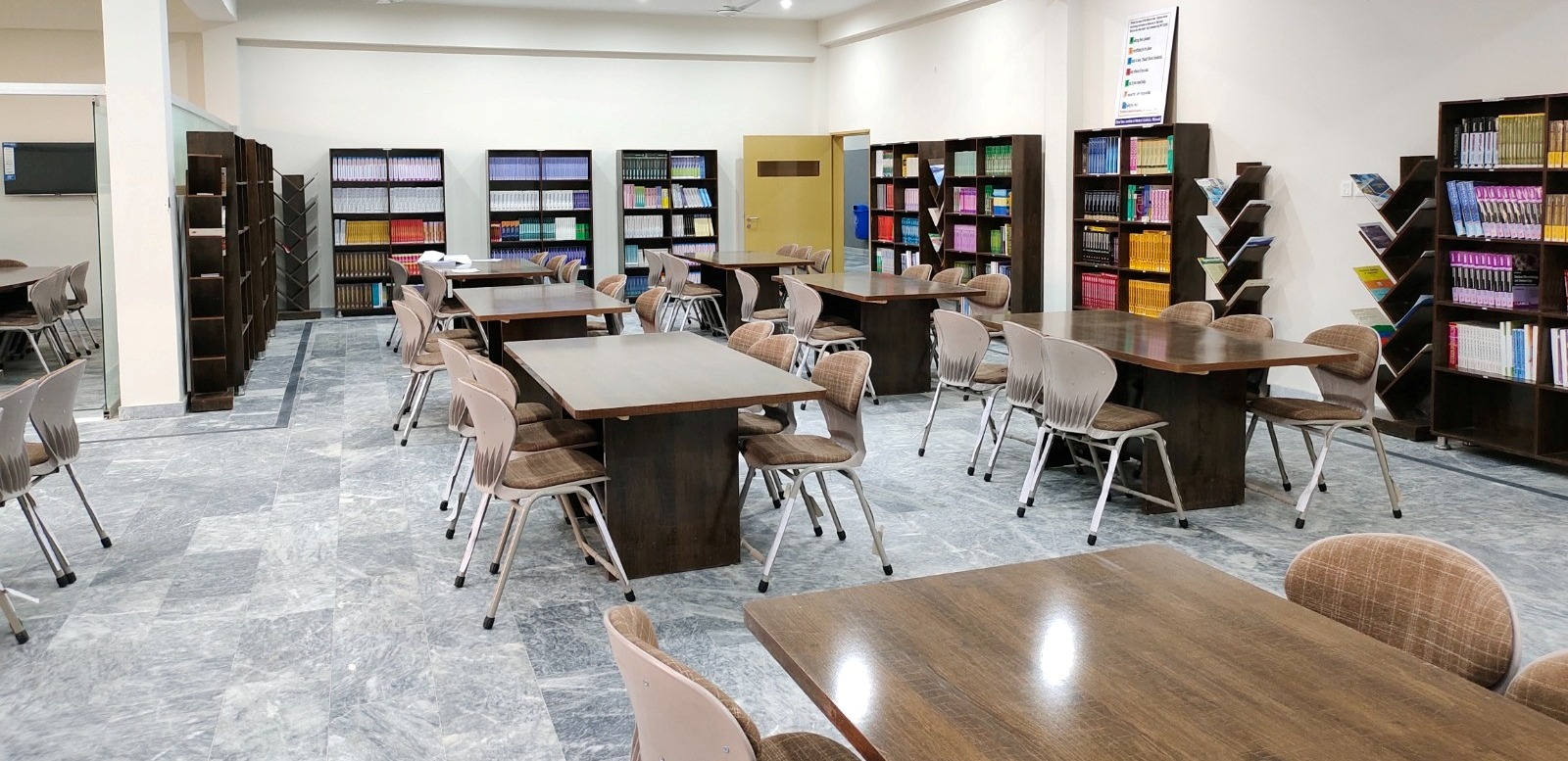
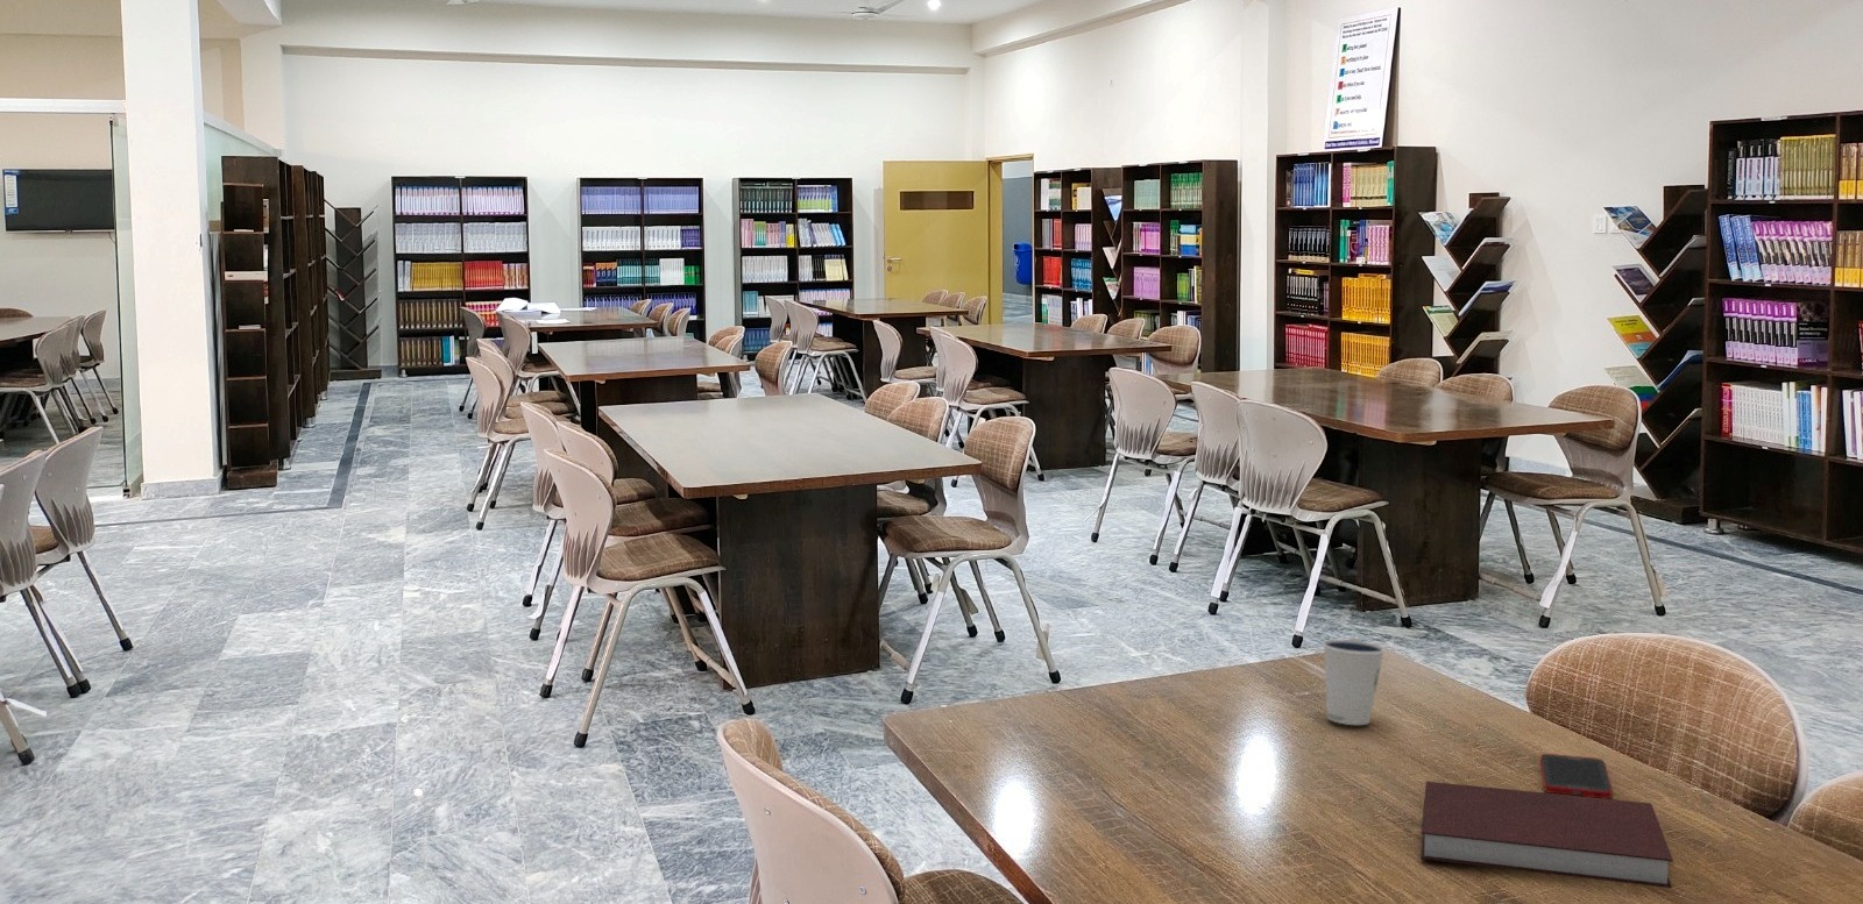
+ notebook [1420,780,1674,889]
+ cell phone [1540,753,1613,799]
+ dixie cup [1321,639,1385,726]
